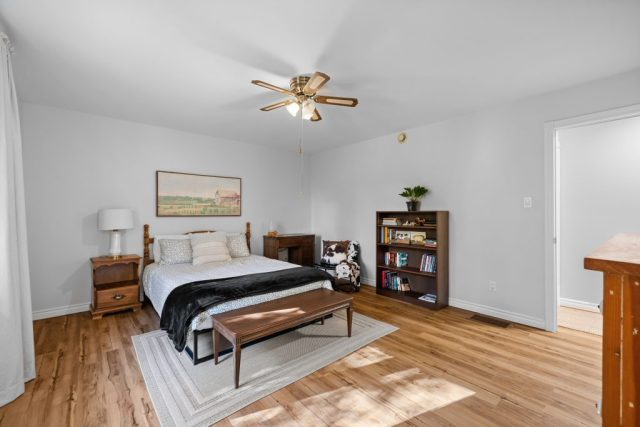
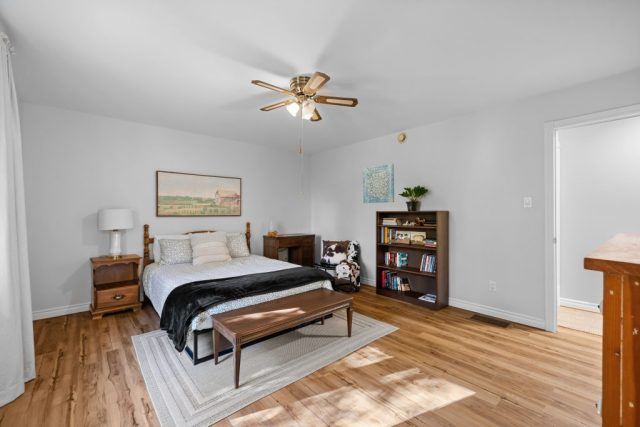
+ wall art [362,163,395,204]
